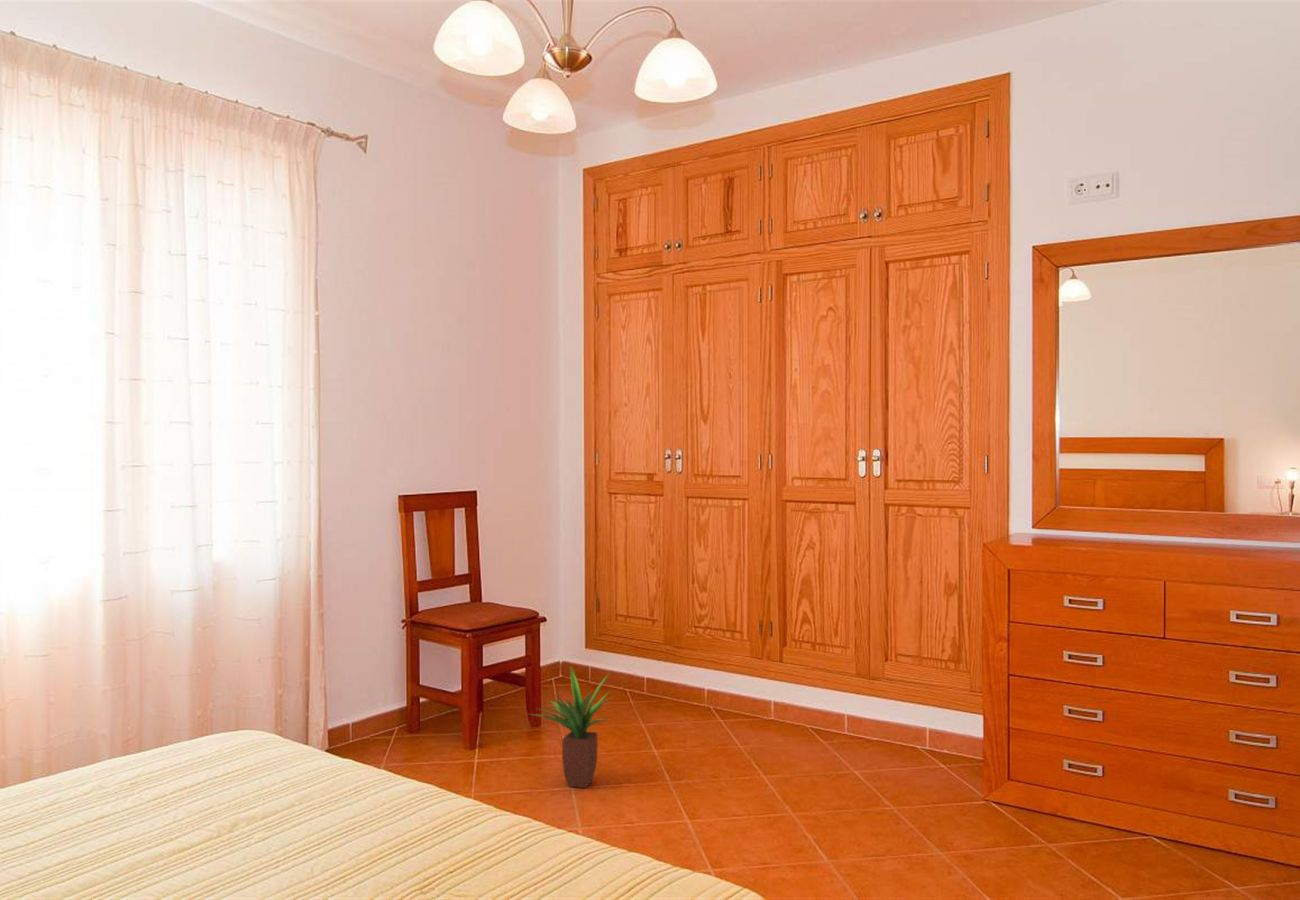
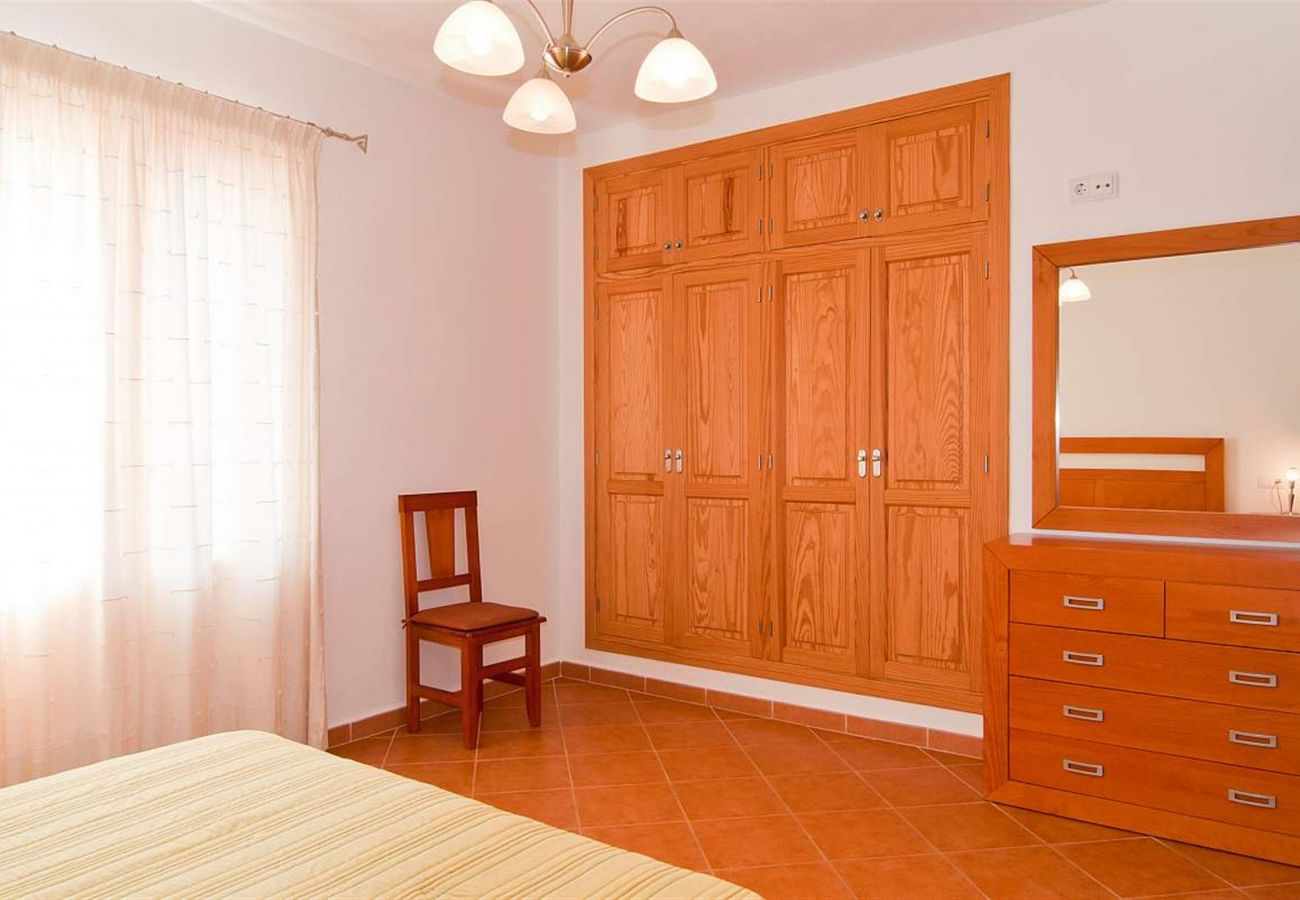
- potted plant [527,667,614,789]
